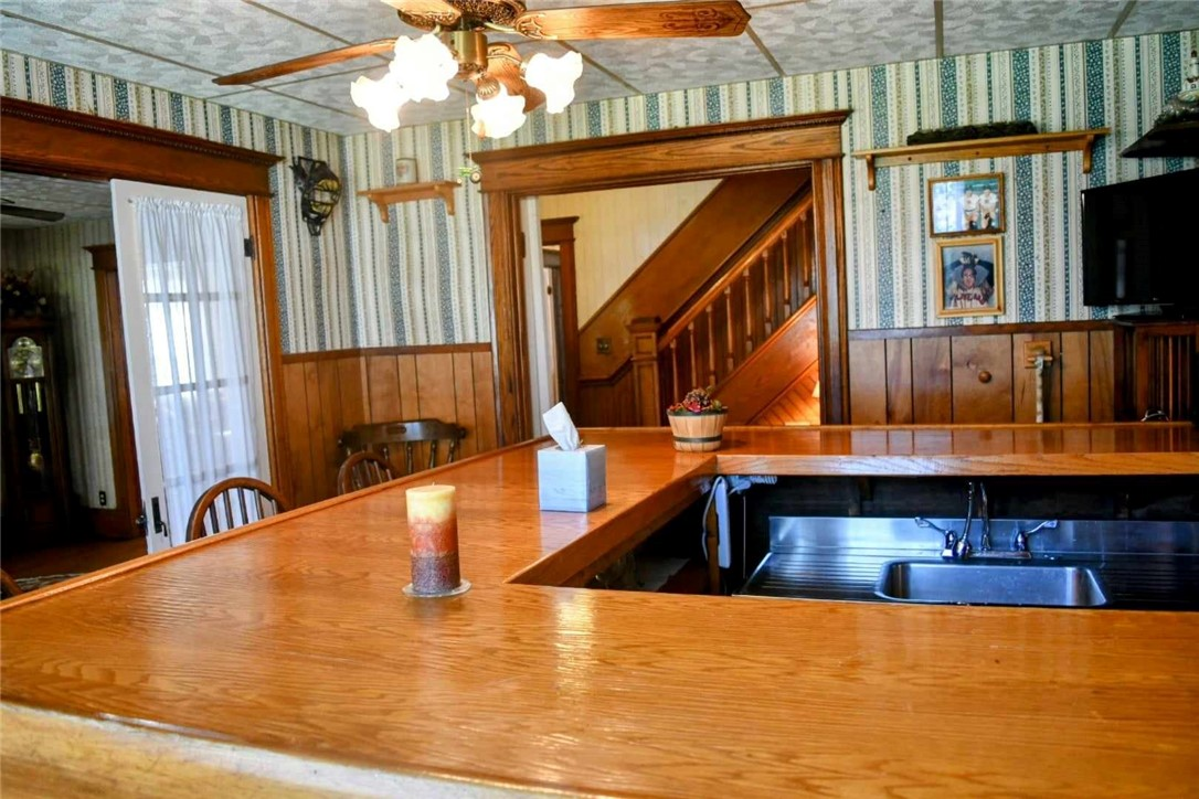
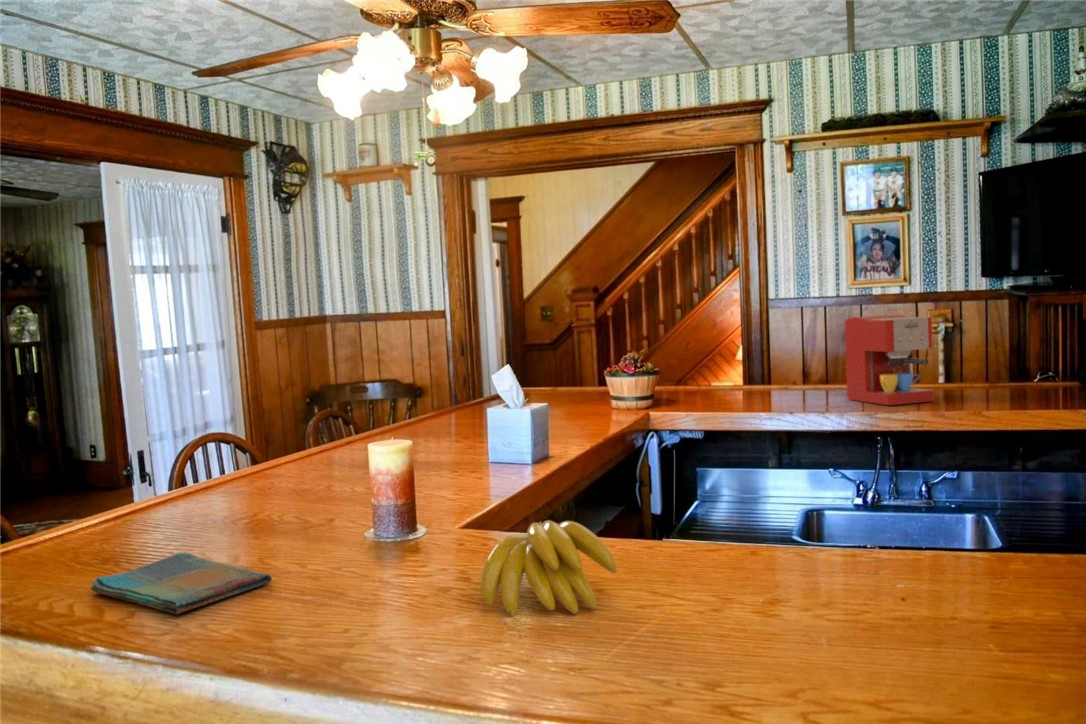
+ coffee maker [844,313,935,406]
+ banana [480,519,619,617]
+ dish towel [89,552,273,615]
